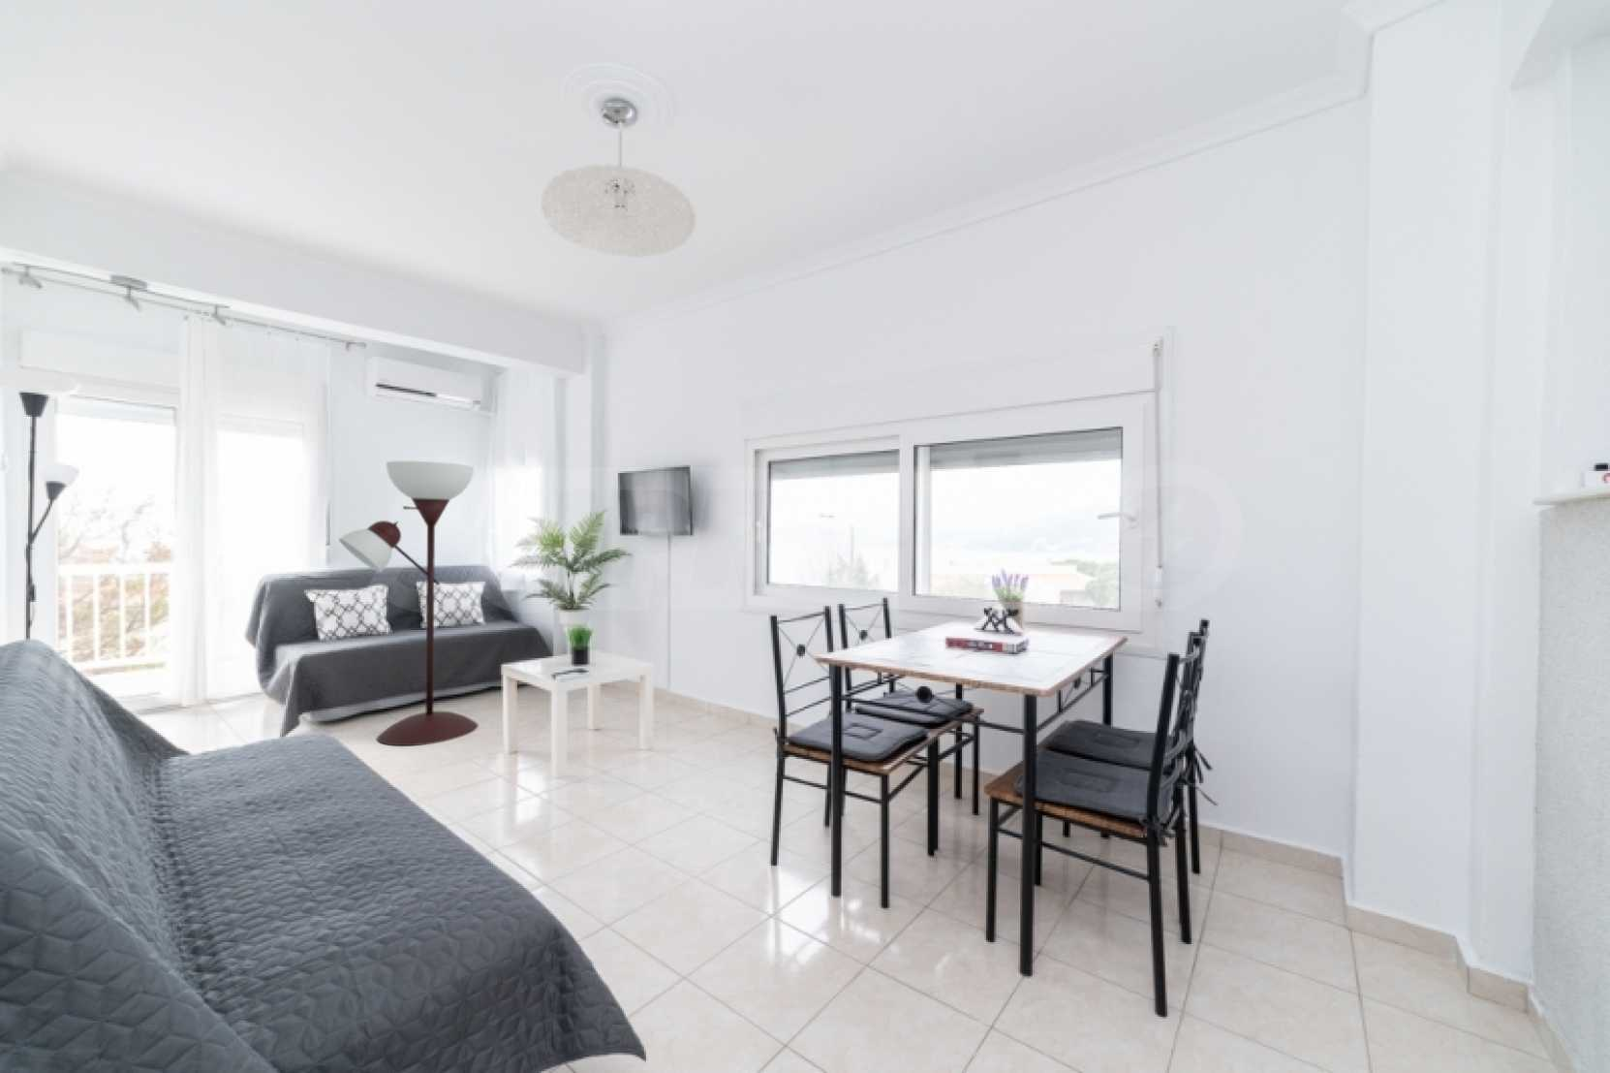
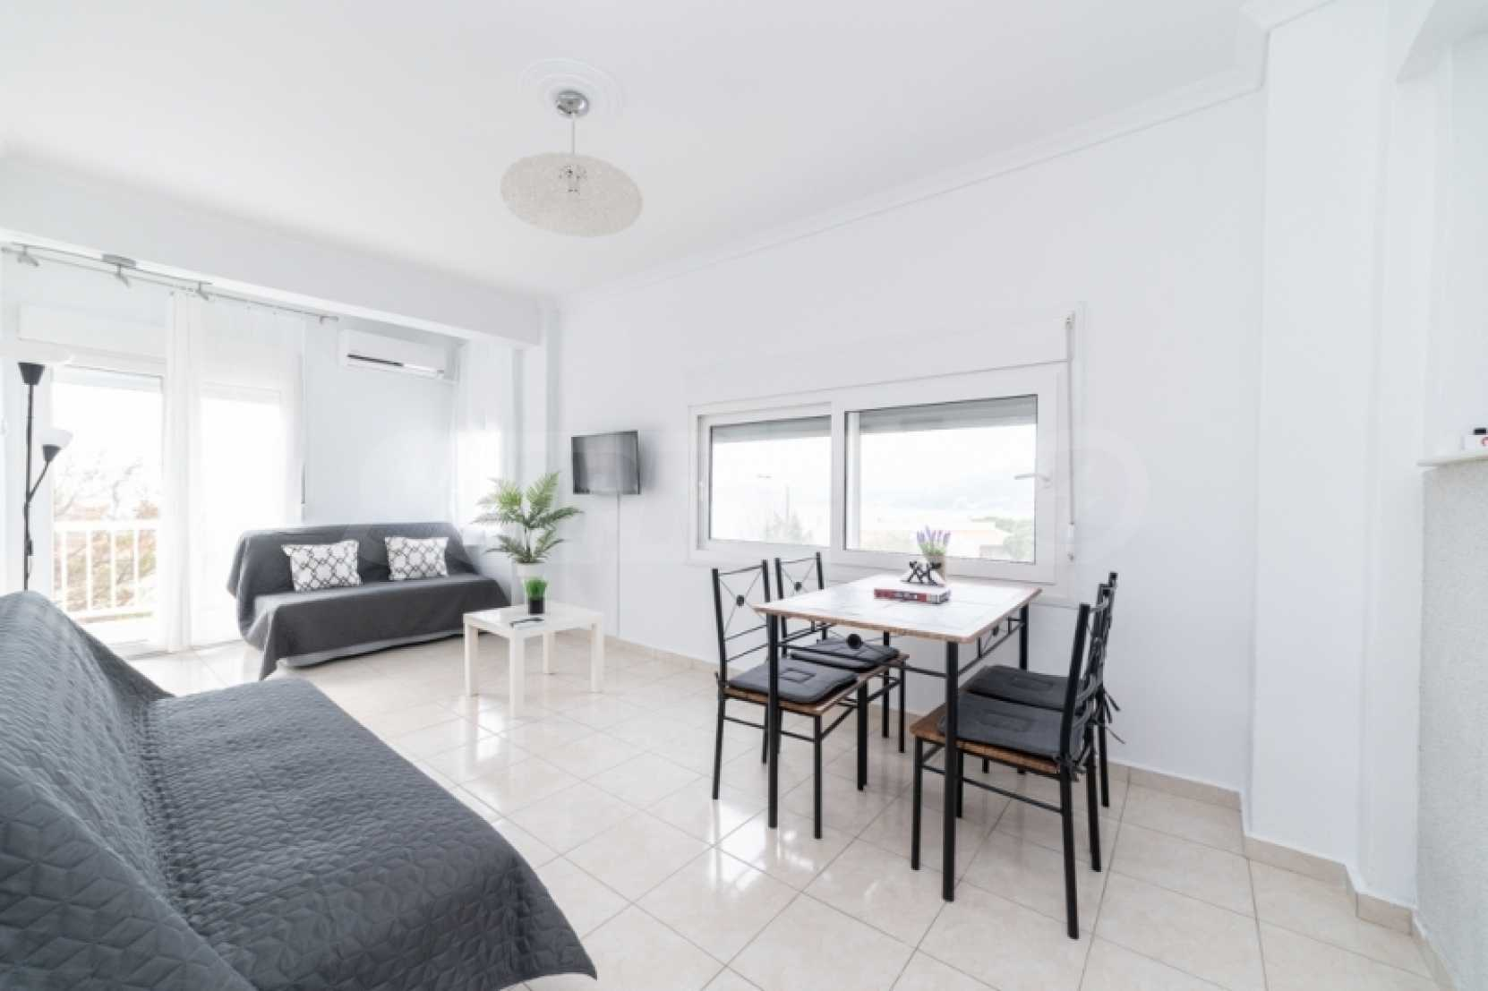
- floor lamp [338,460,480,746]
